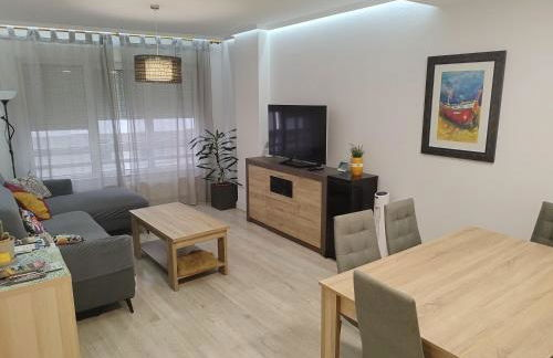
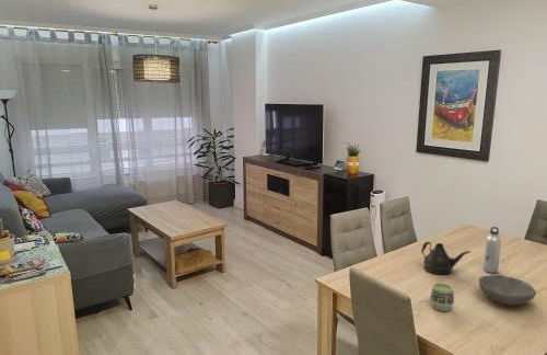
+ cup [429,282,455,312]
+ bowl [478,274,537,306]
+ teapot [420,241,472,275]
+ water bottle [482,226,502,274]
